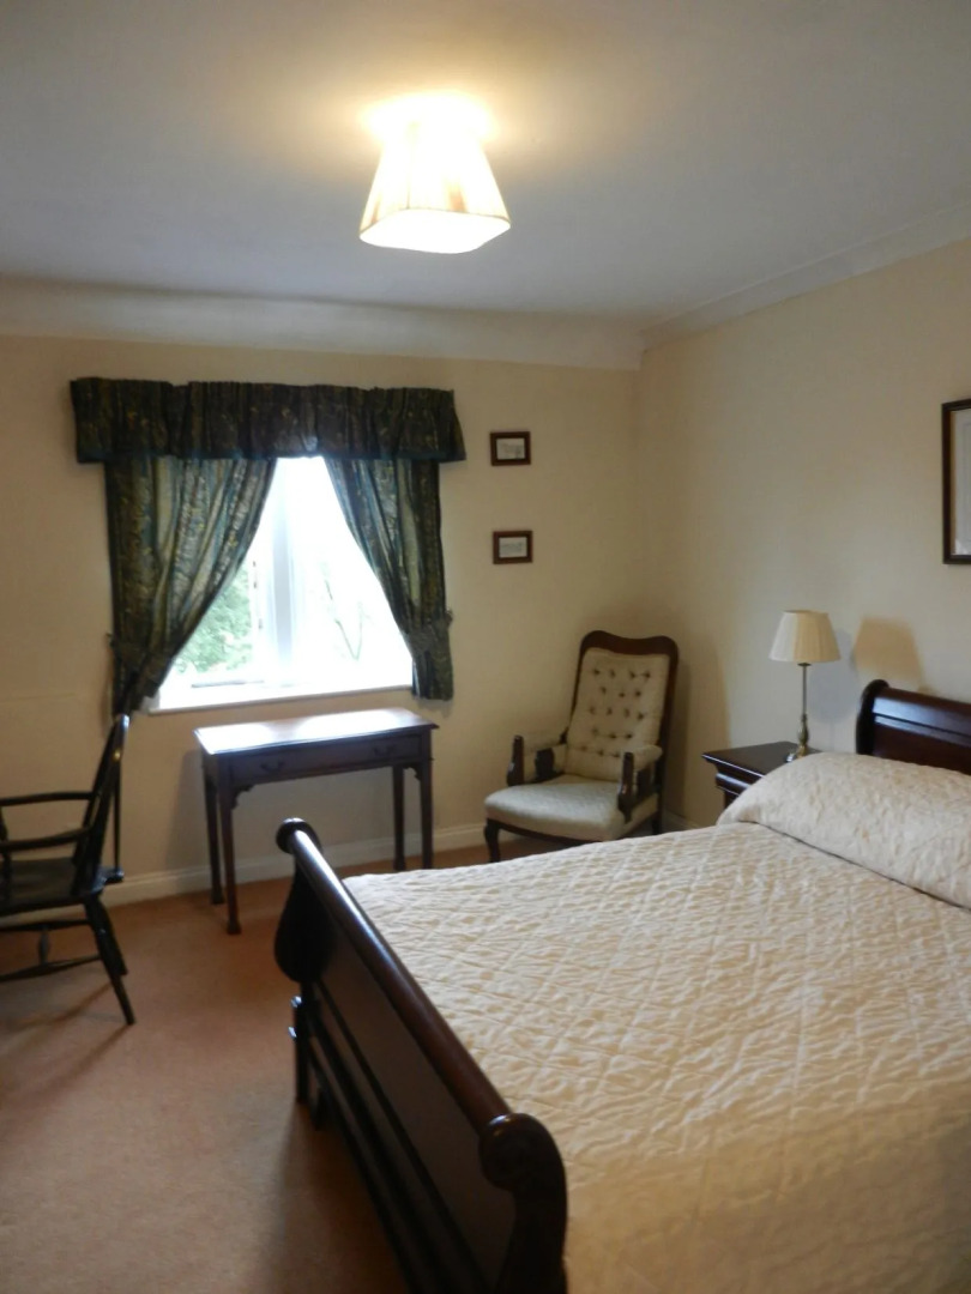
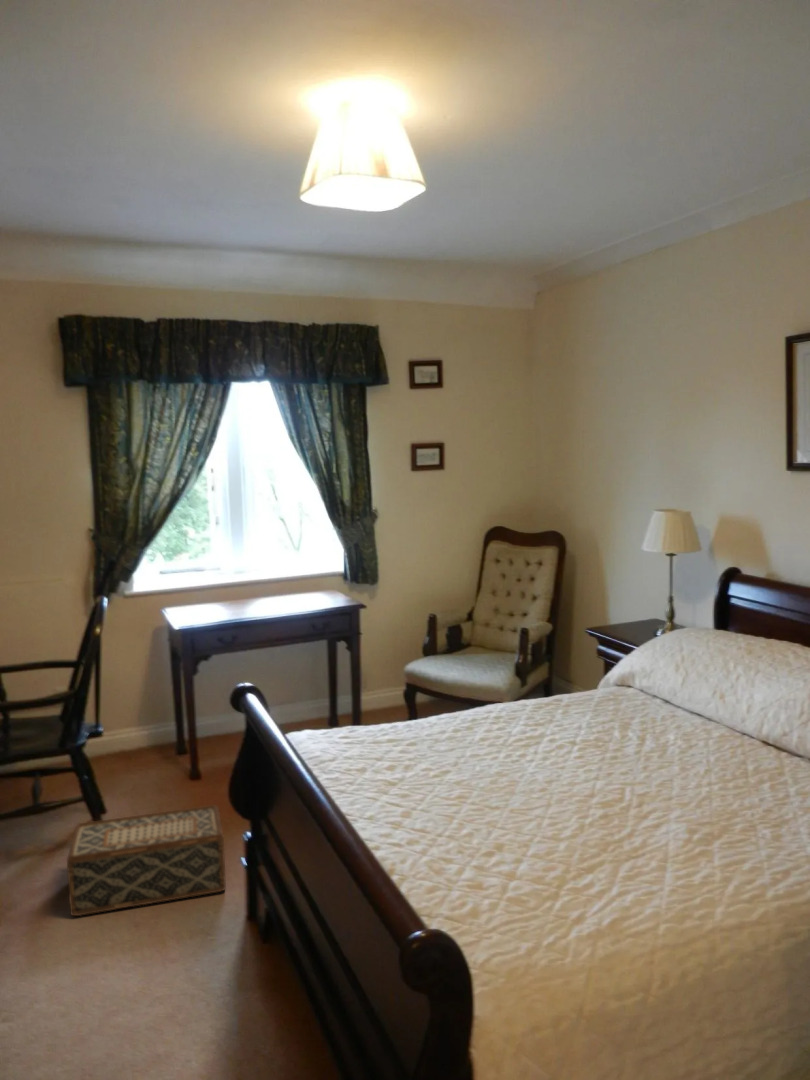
+ woven basket [66,804,227,917]
